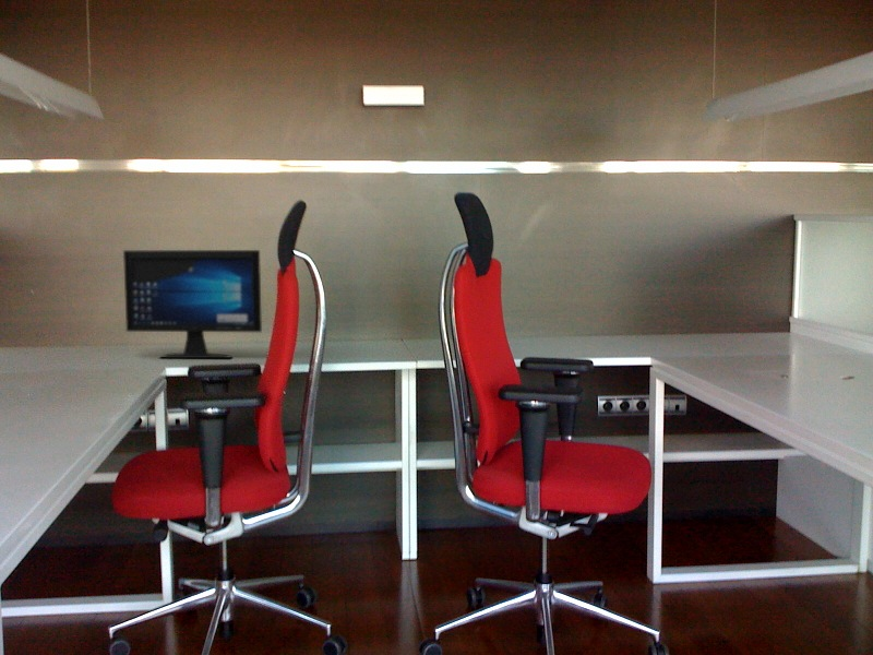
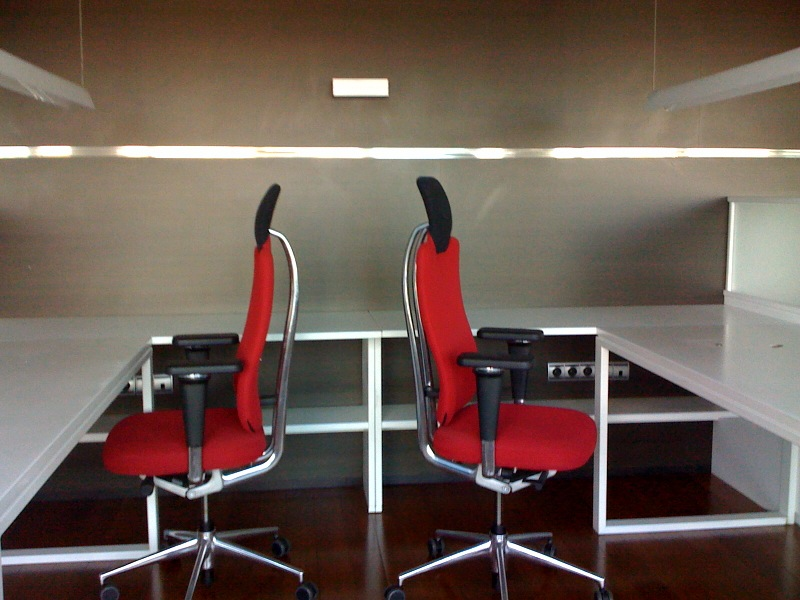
- computer monitor [122,249,263,359]
